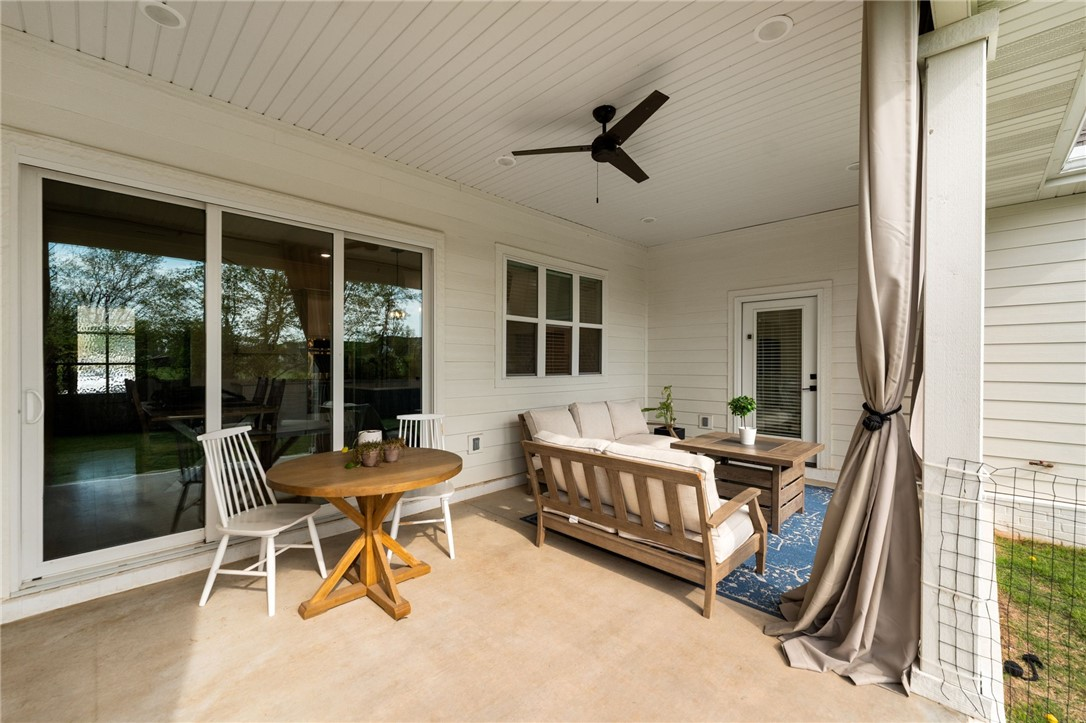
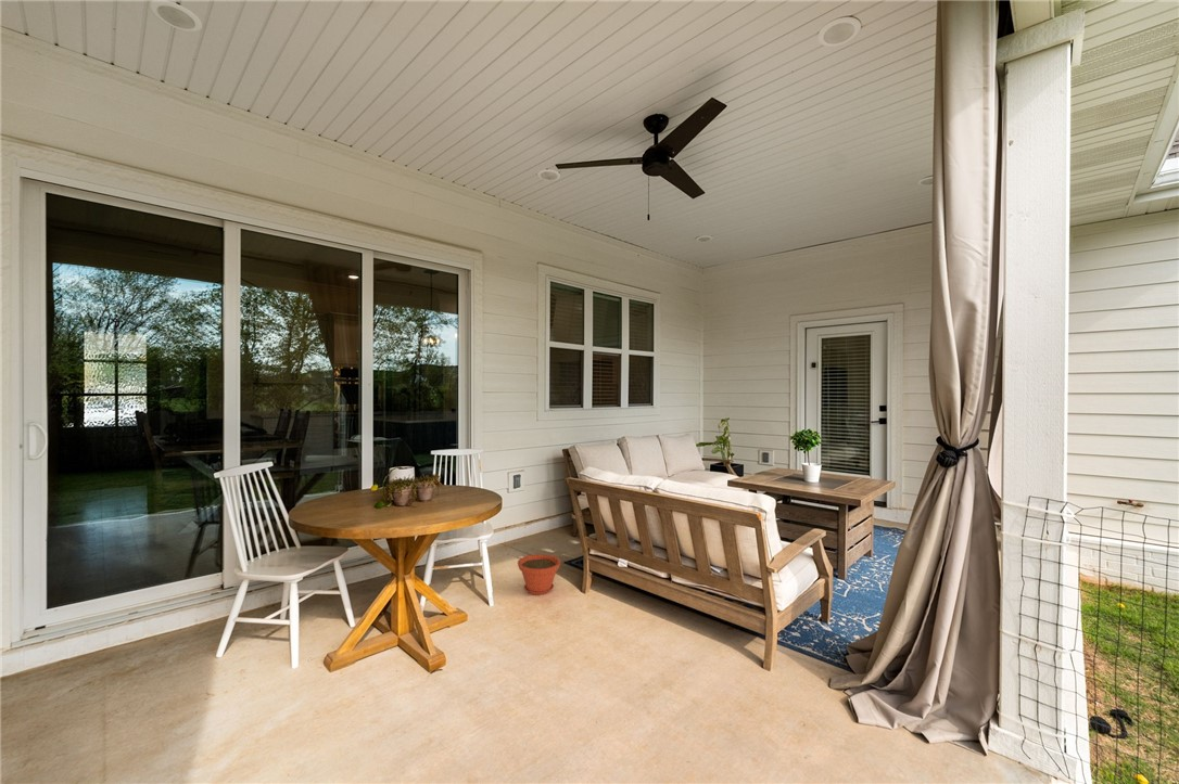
+ plant pot [517,553,561,596]
